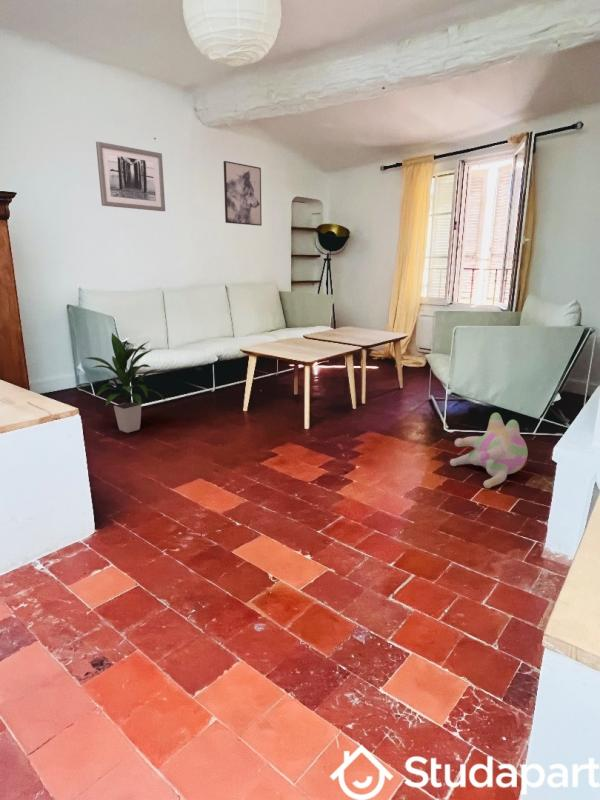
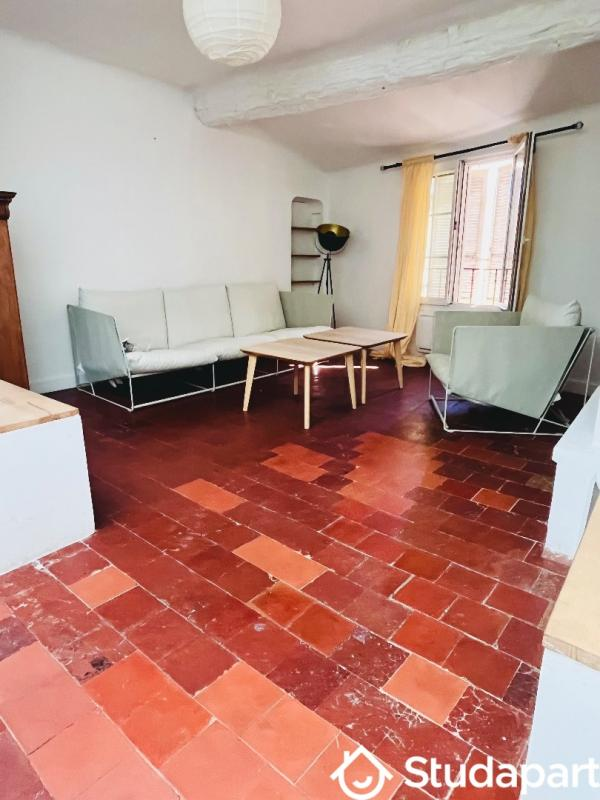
- wall art [223,160,263,227]
- wall art [95,141,166,212]
- indoor plant [85,332,166,434]
- plush toy [449,412,529,489]
